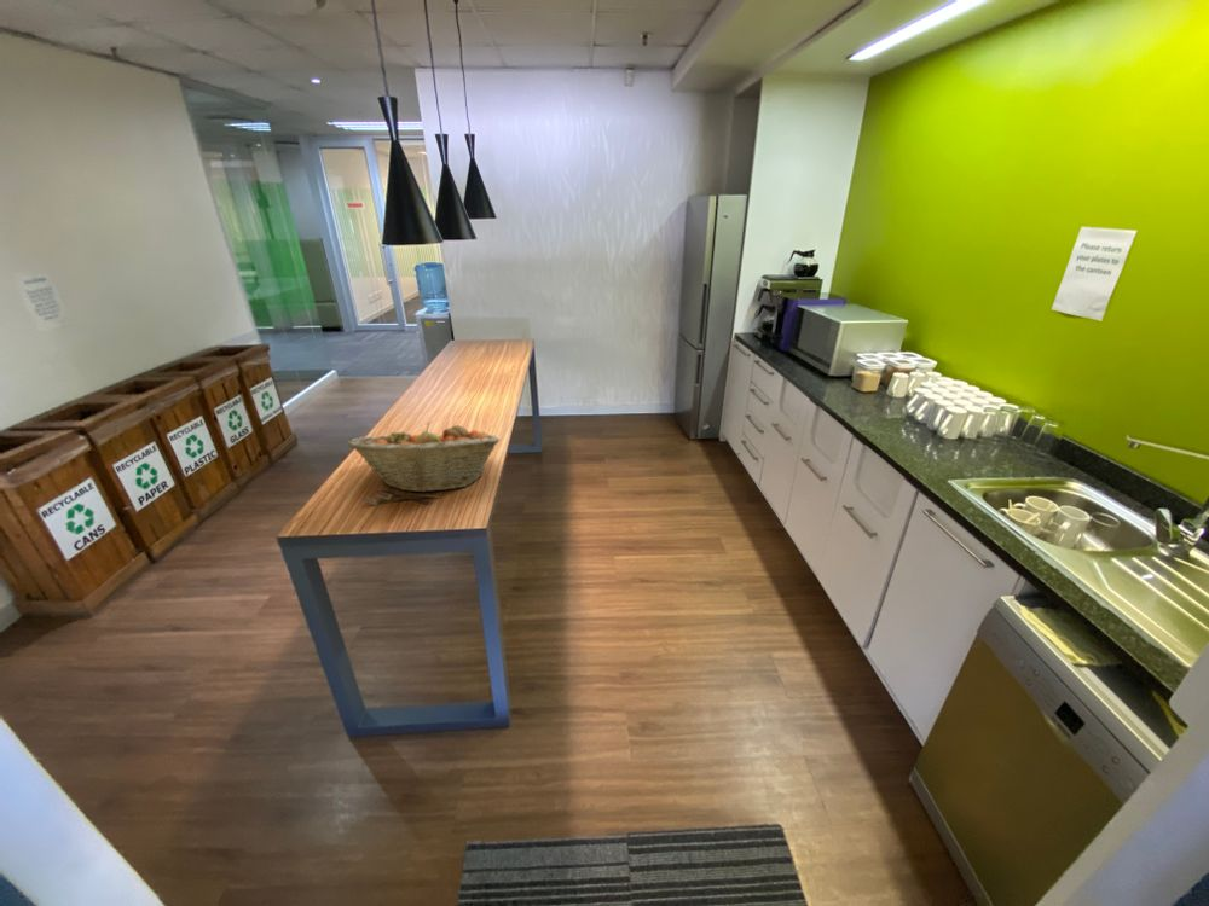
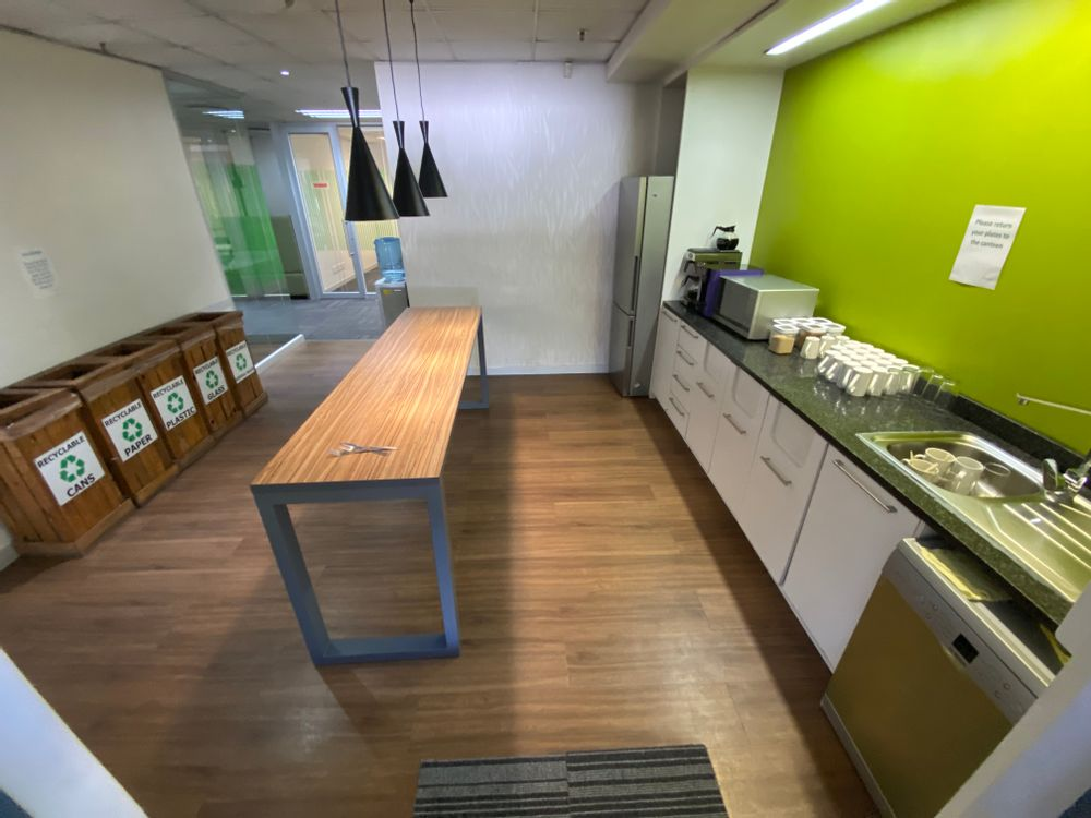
- fruit basket [346,422,501,494]
